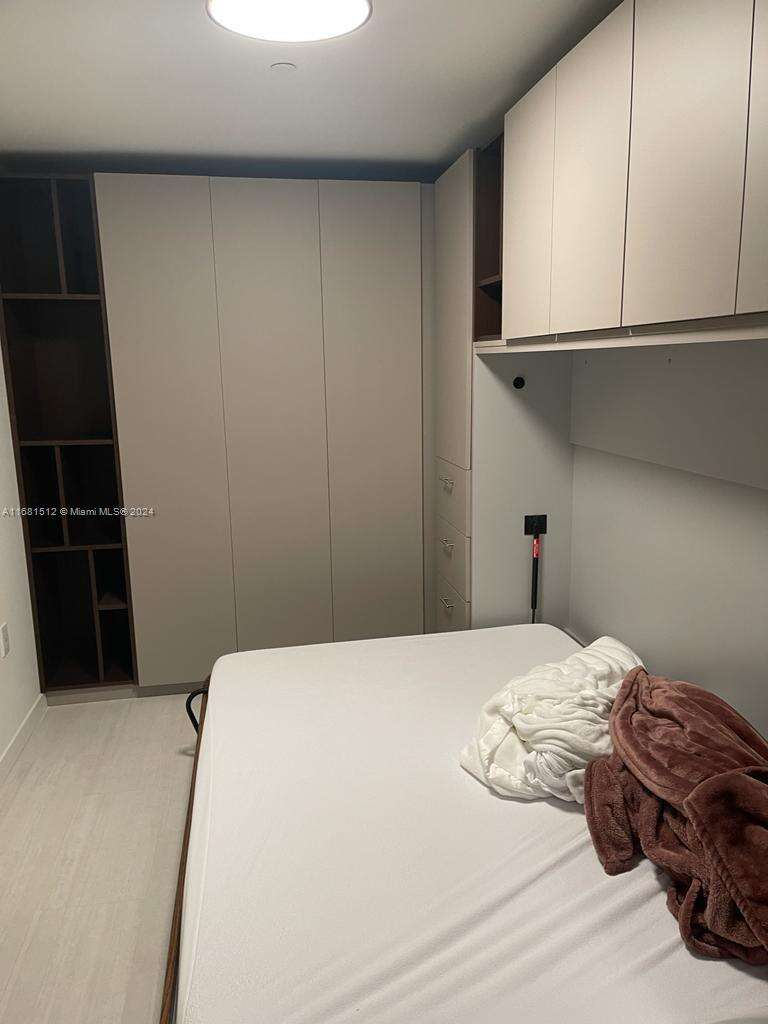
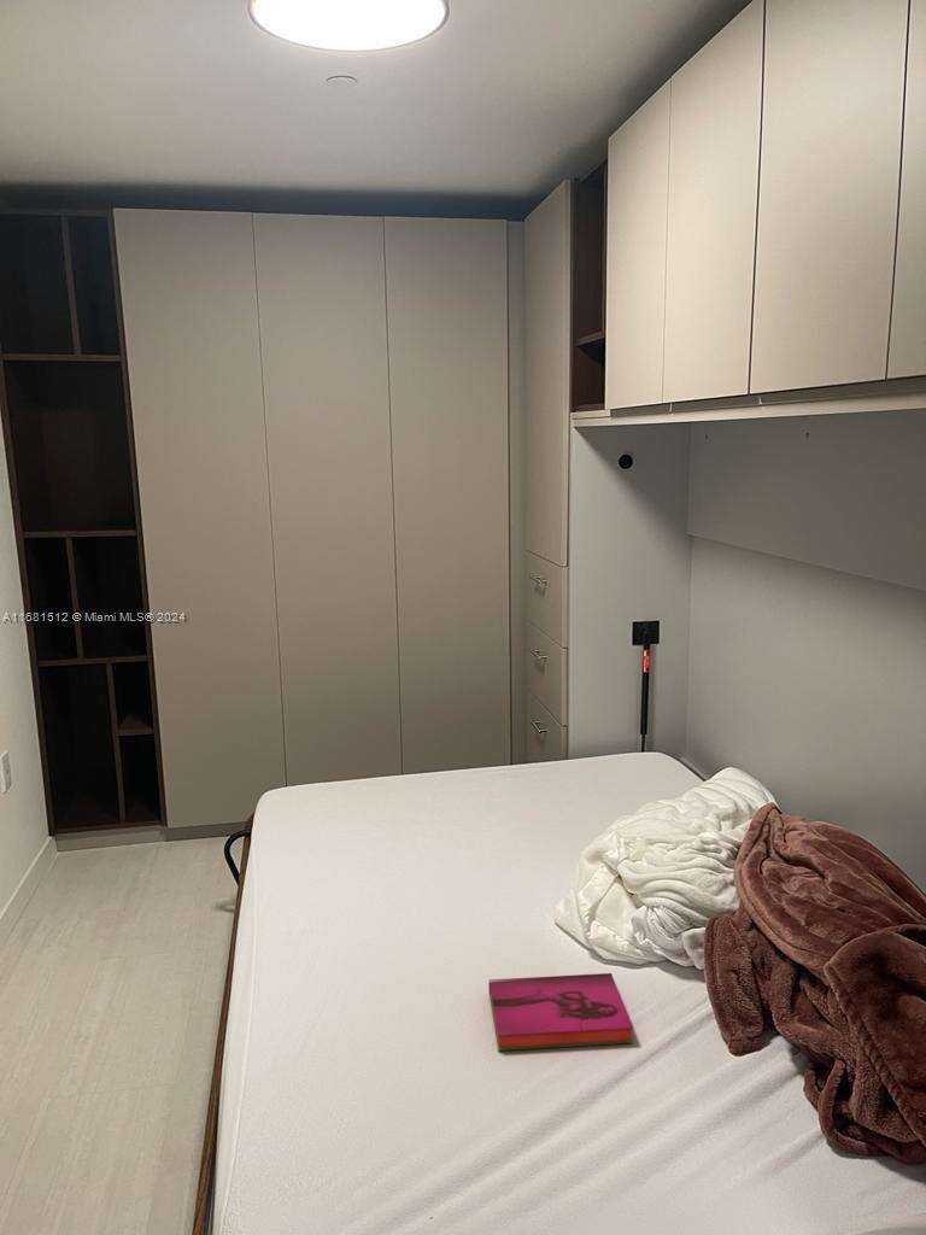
+ hardback book [487,972,634,1052]
